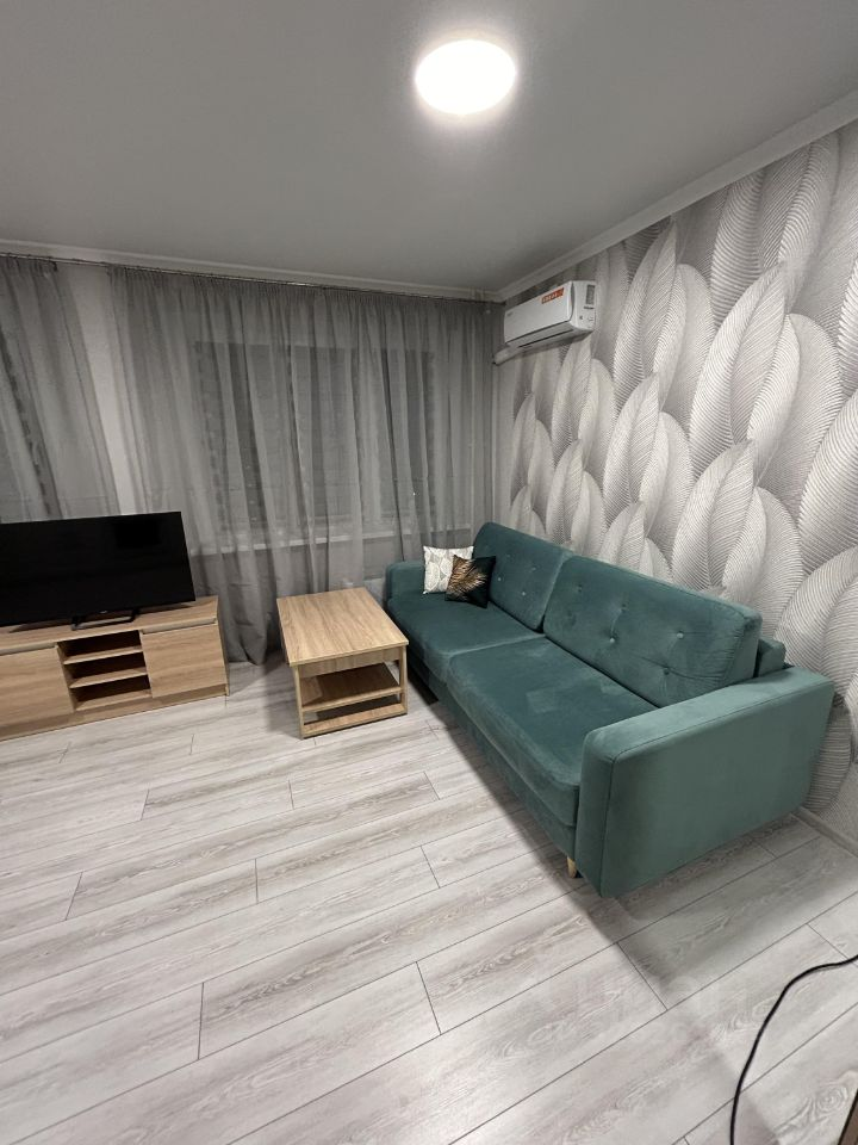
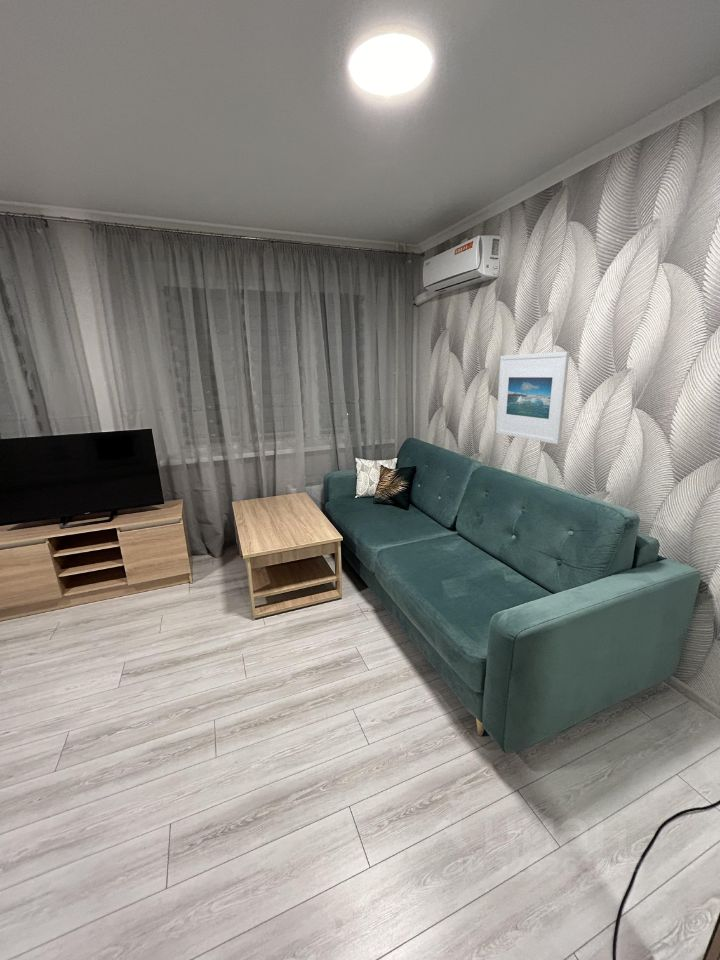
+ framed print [495,351,571,445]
